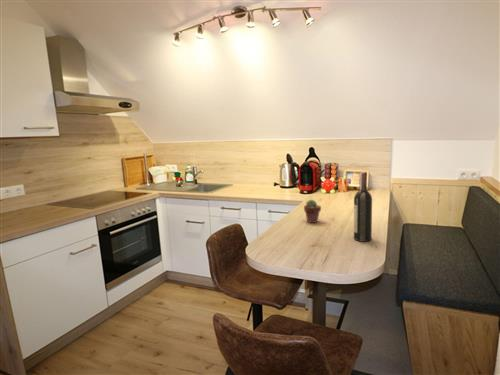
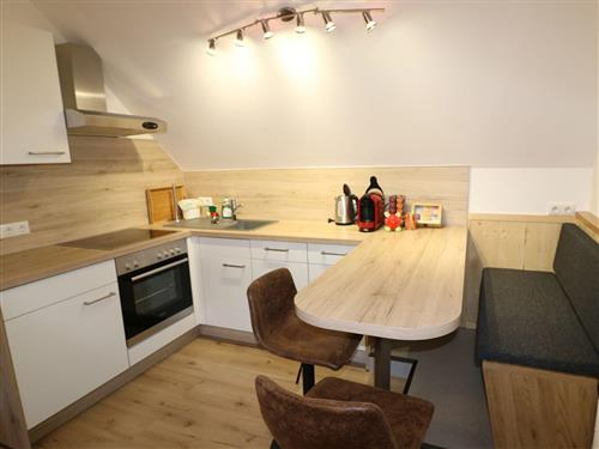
- potted succulent [303,198,322,224]
- wine bottle [353,171,373,243]
